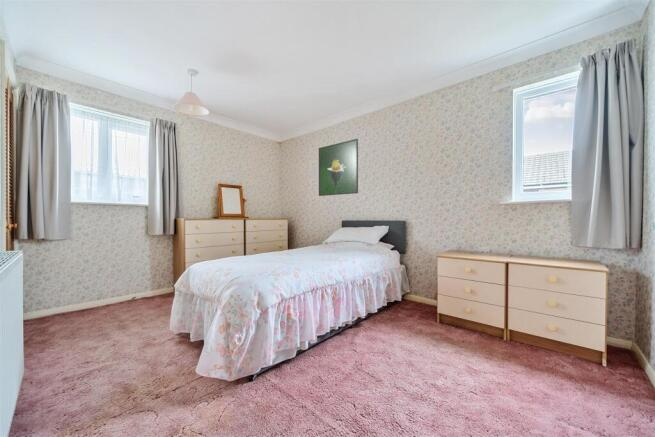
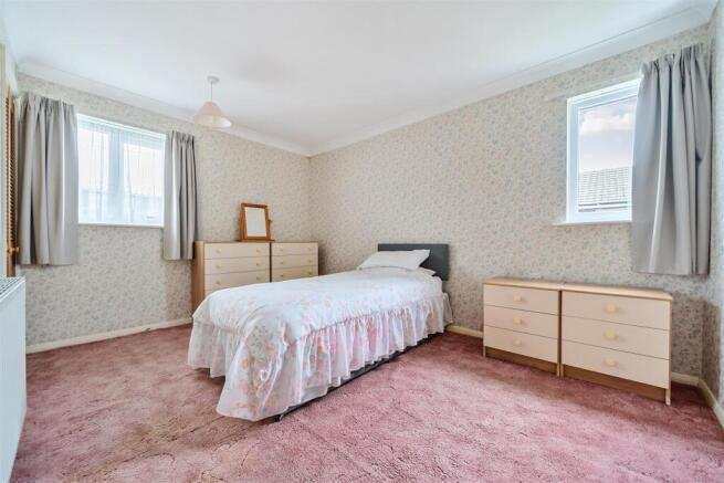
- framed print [318,138,359,197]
